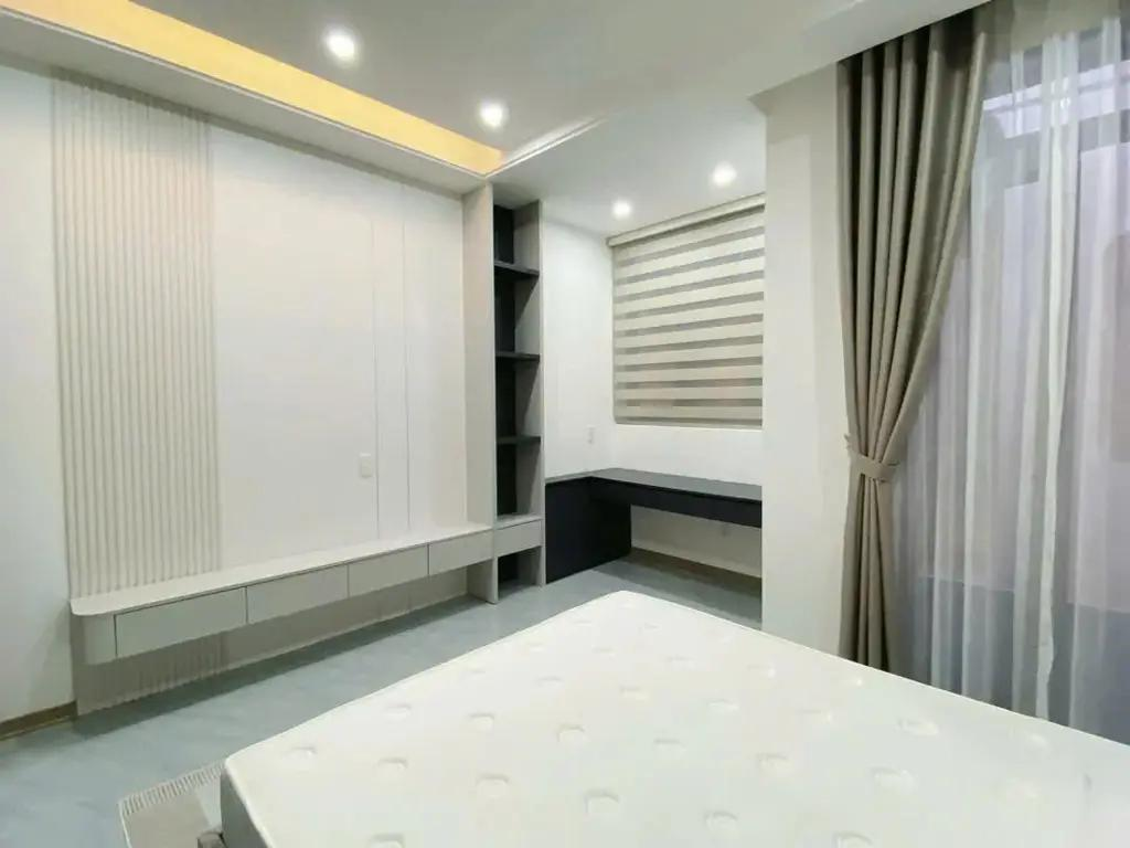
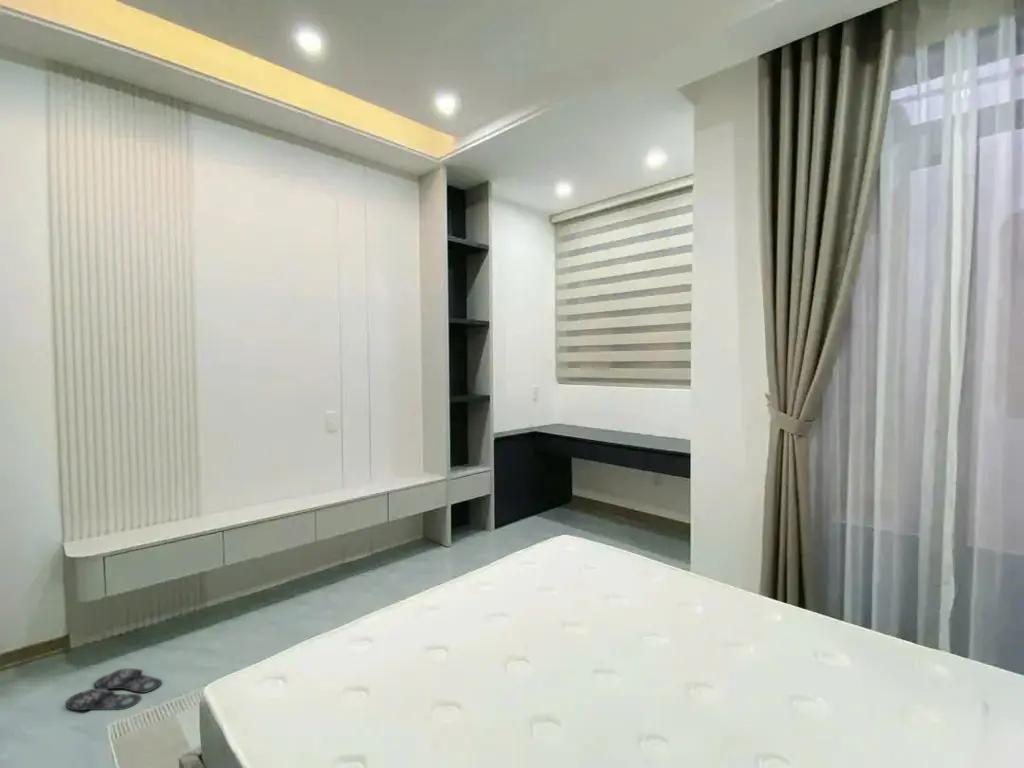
+ slippers [65,667,163,712]
